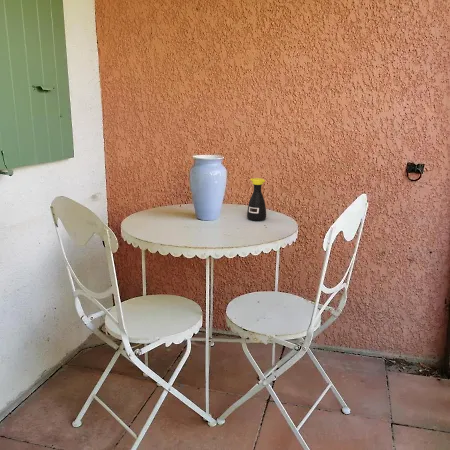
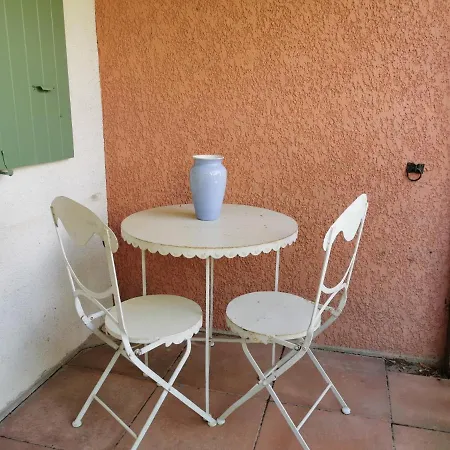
- bottle [246,177,267,222]
